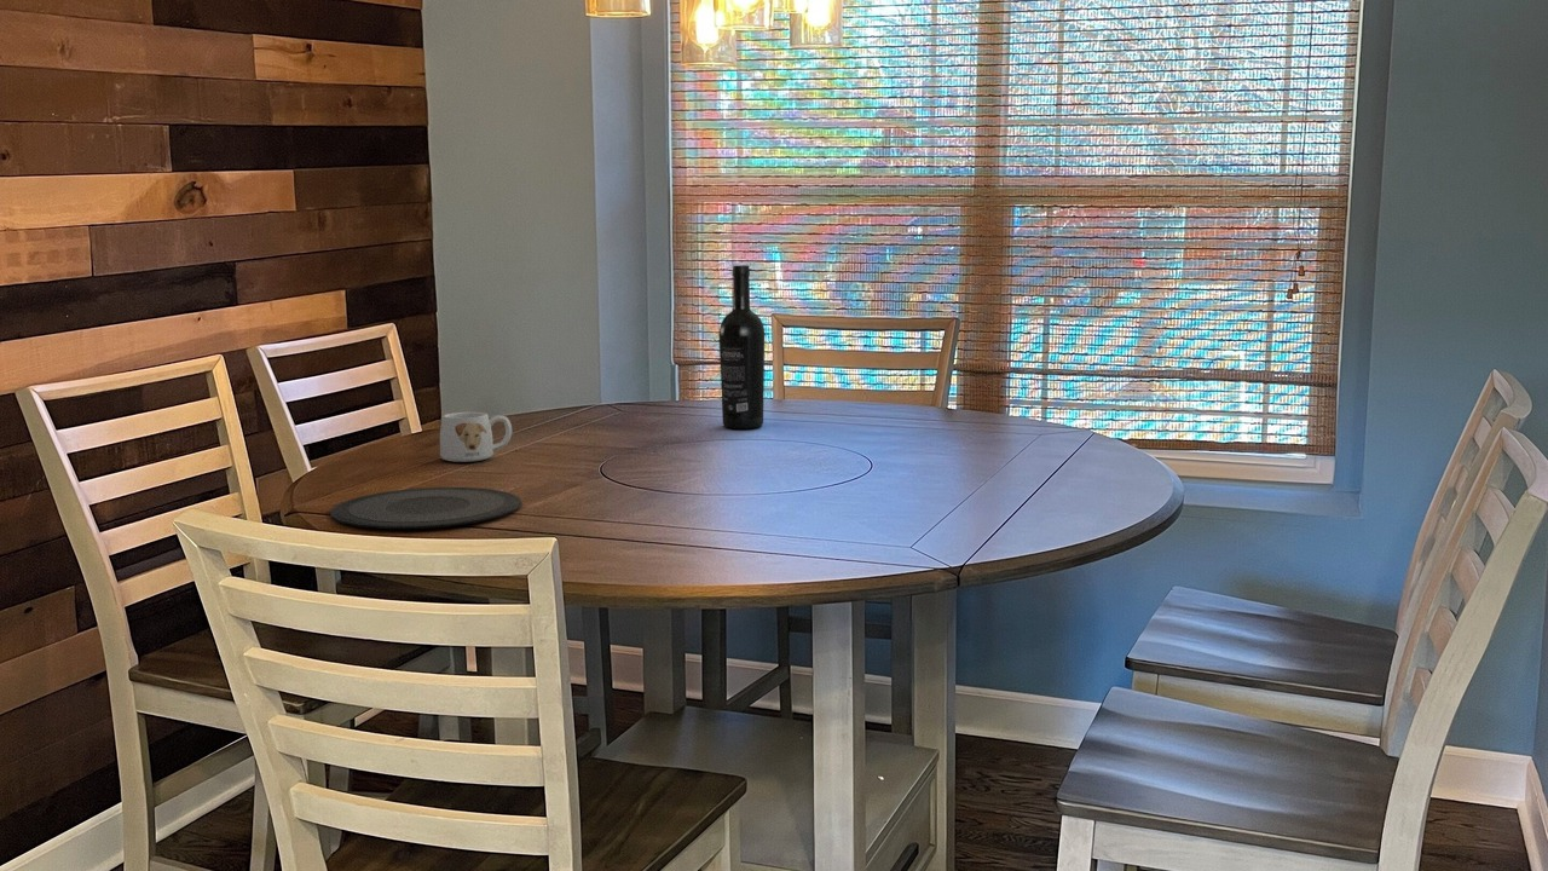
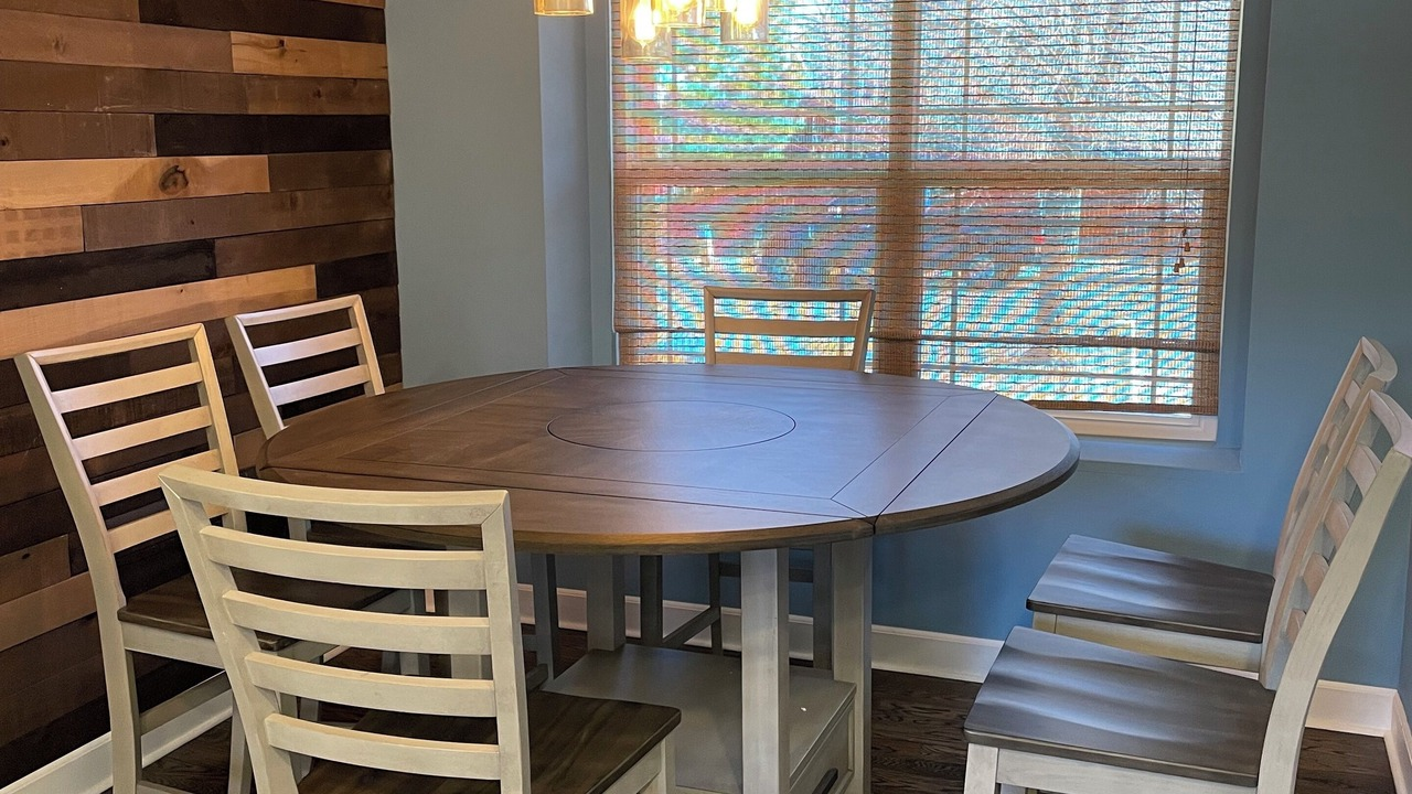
- plate [330,486,522,530]
- mug [439,411,513,463]
- wine bottle [718,264,766,429]
